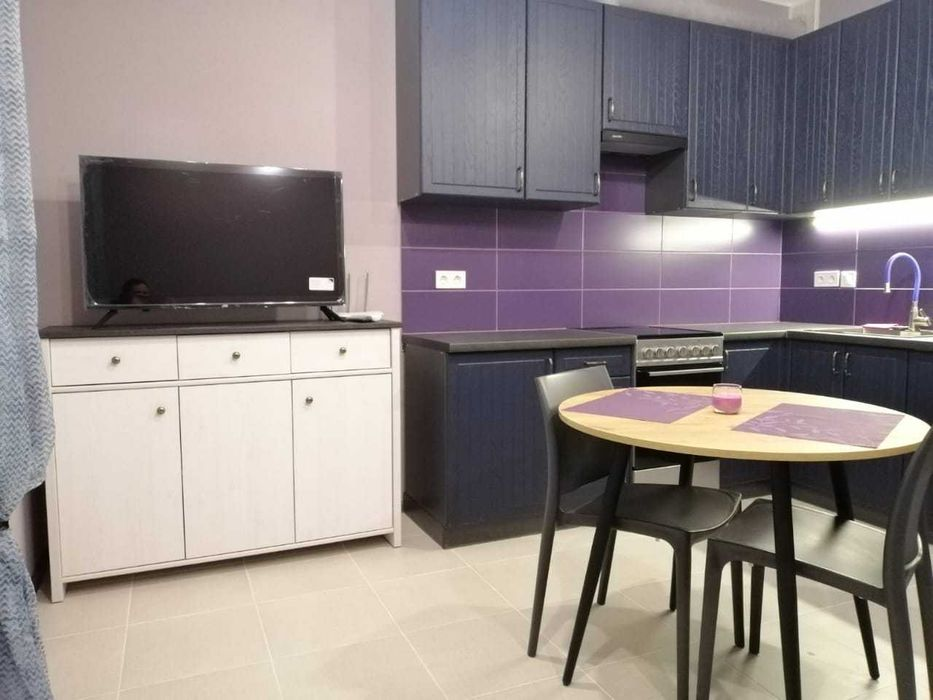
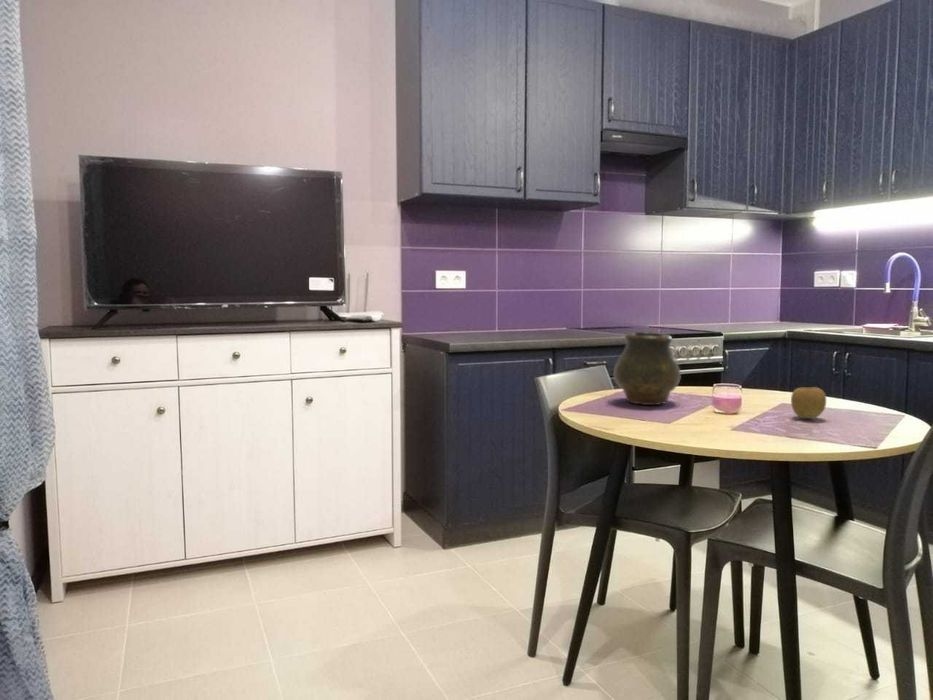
+ apple [790,386,827,420]
+ vase [613,331,682,406]
